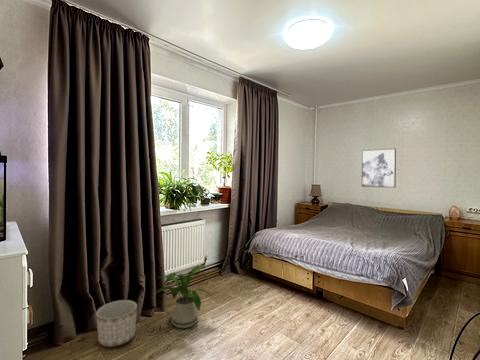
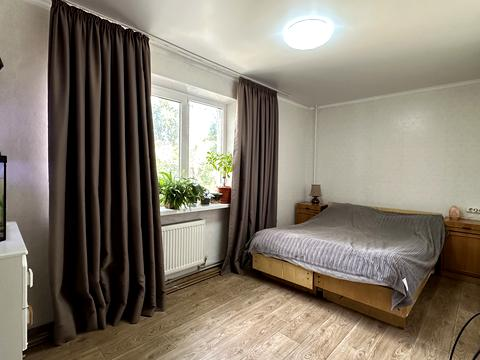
- planter [95,299,138,348]
- house plant [152,265,215,329]
- wall art [361,147,397,189]
